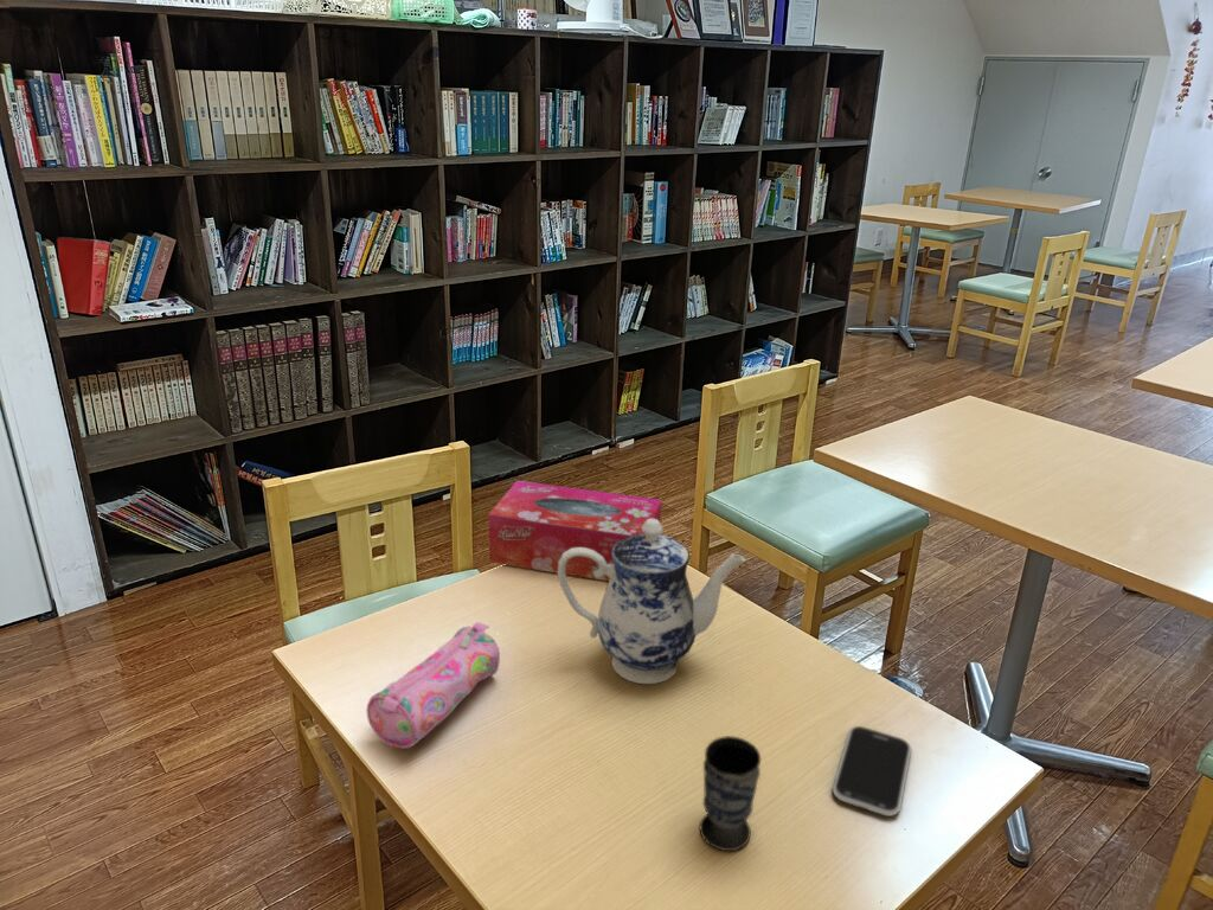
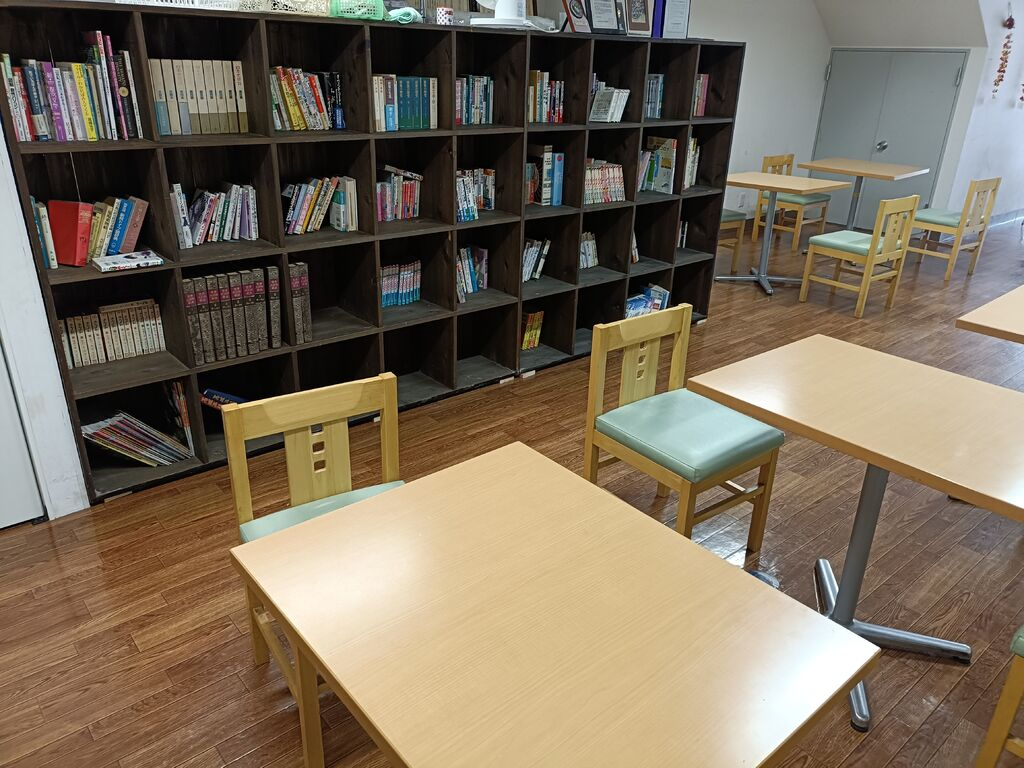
- smartphone [832,725,912,818]
- teapot [557,519,746,685]
- tissue box [487,480,663,582]
- cup [699,735,762,852]
- pencil case [366,621,501,750]
